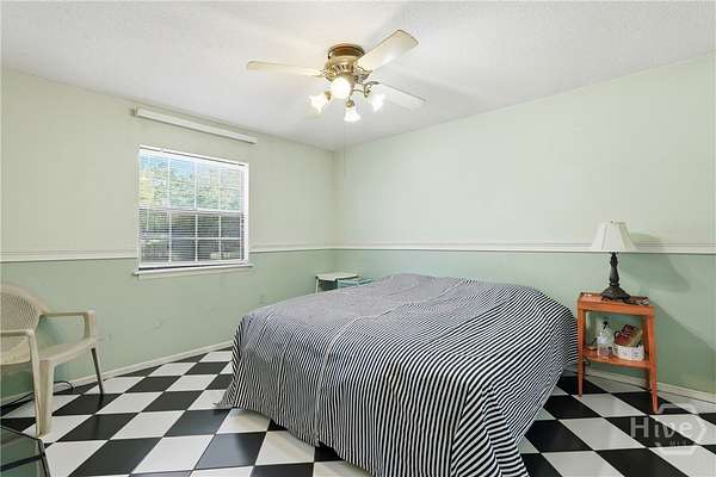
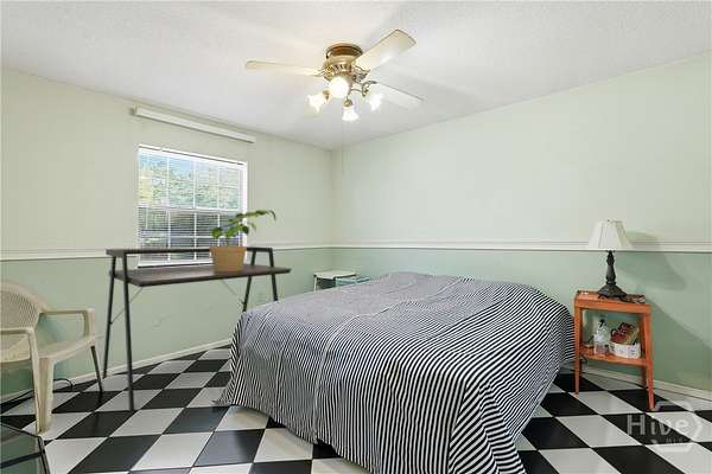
+ potted plant [209,209,278,271]
+ desk [101,245,293,414]
